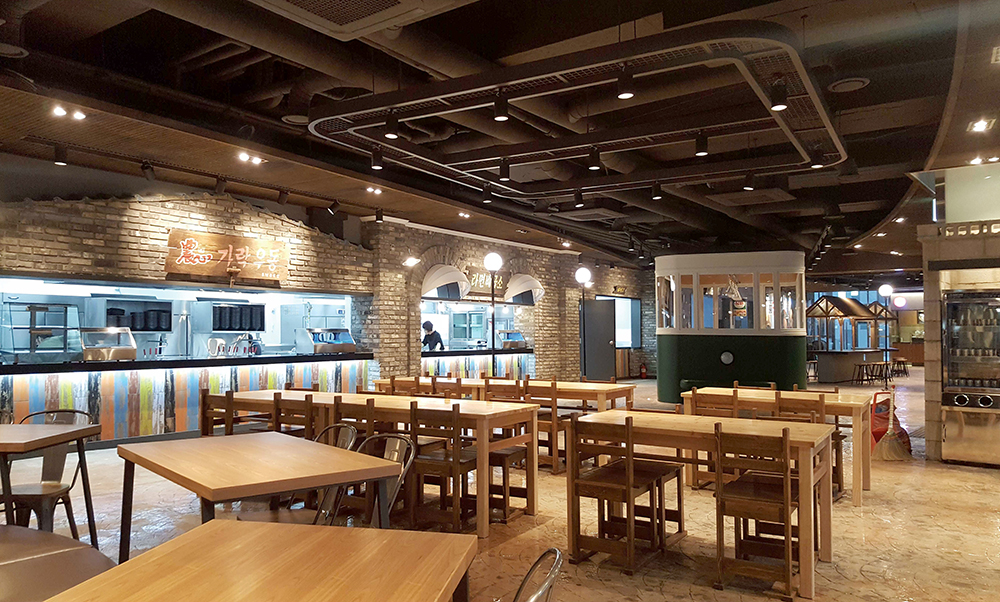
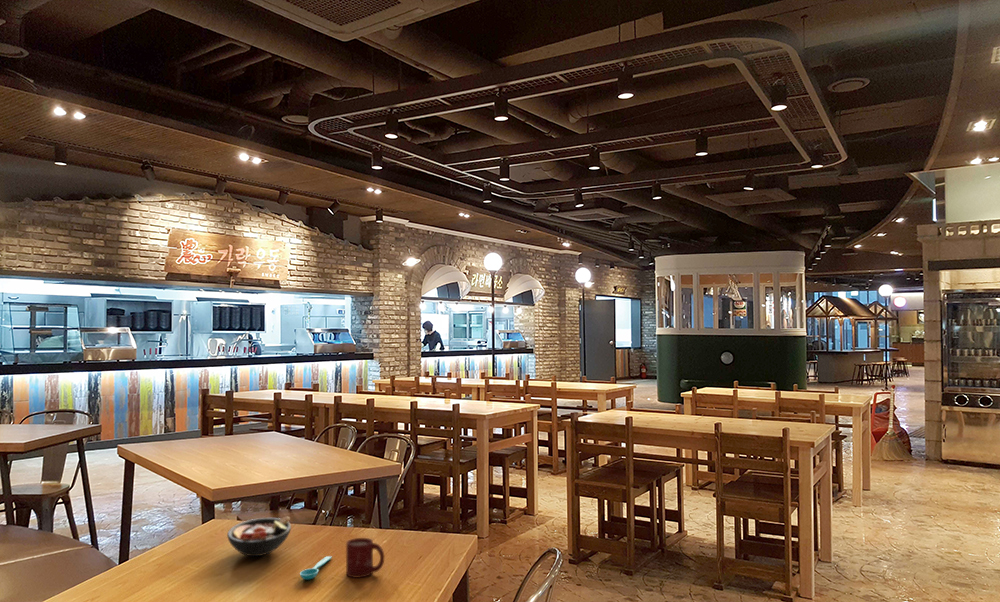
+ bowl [226,516,292,557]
+ spoon [299,555,333,581]
+ cup [345,537,385,579]
